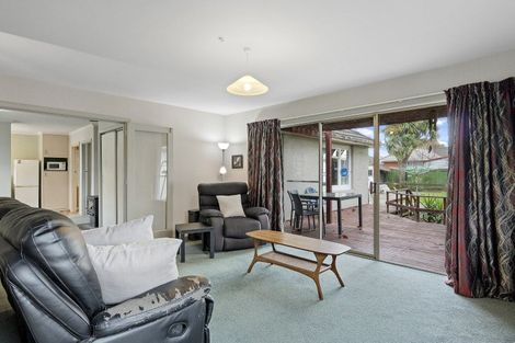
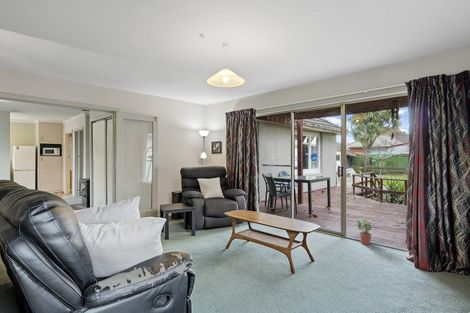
+ potted plant [354,217,373,246]
